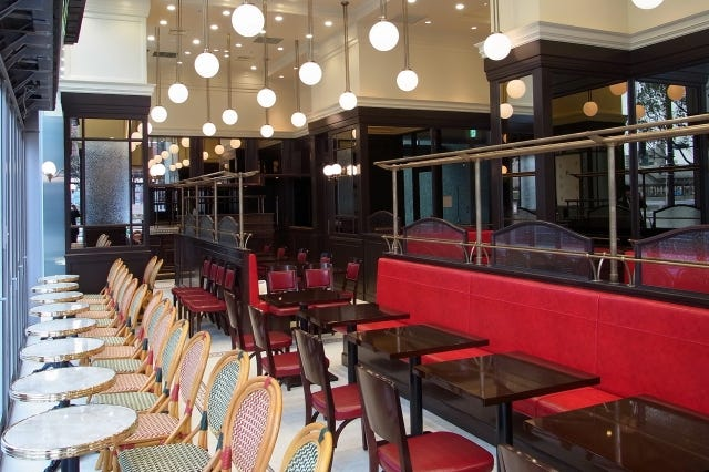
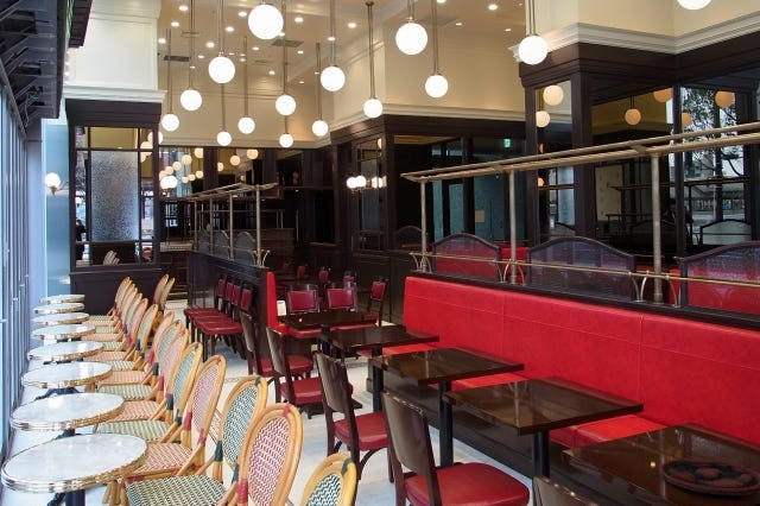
+ plate [658,457,760,496]
